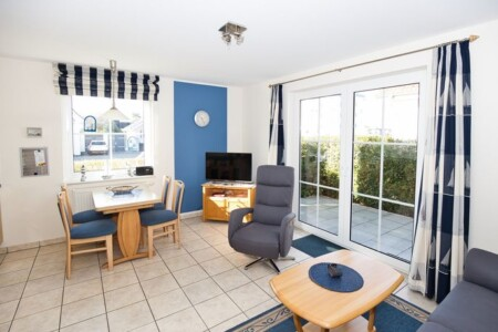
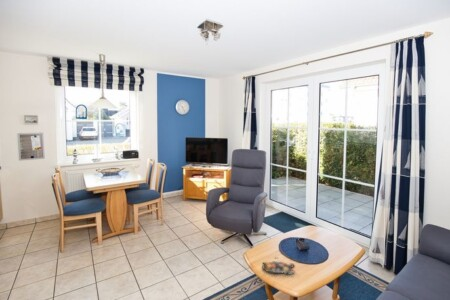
+ magazine [262,256,296,274]
